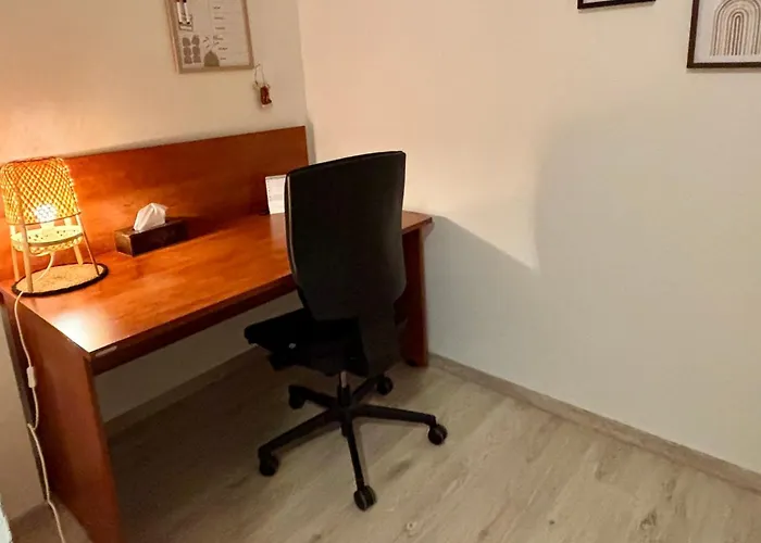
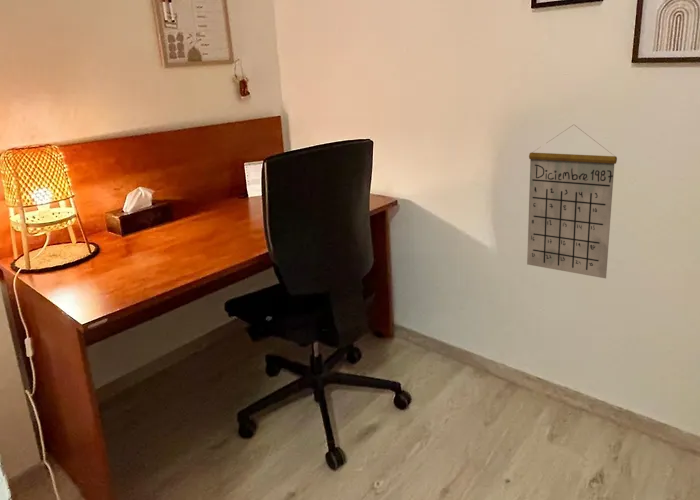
+ calendar [526,124,618,279]
